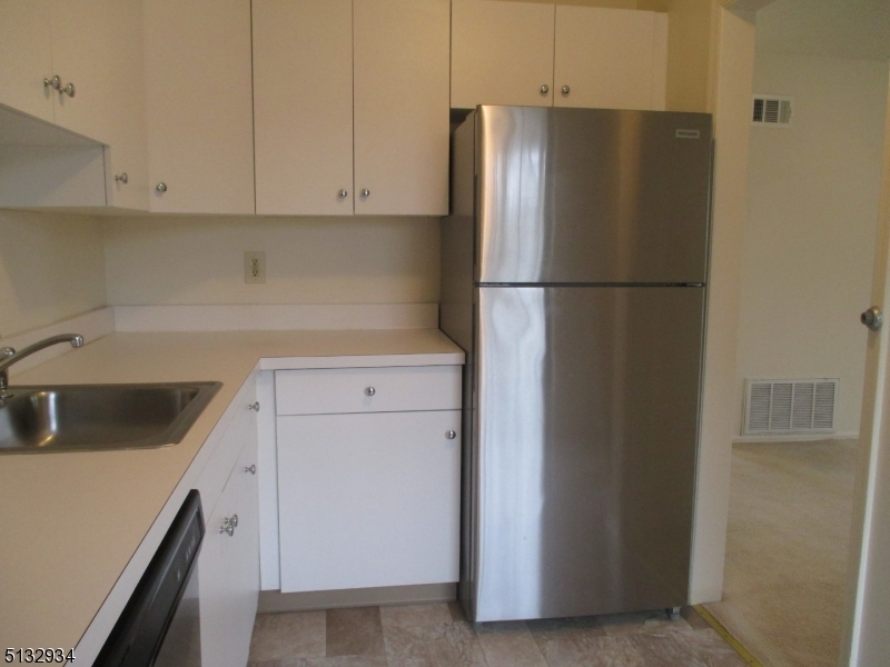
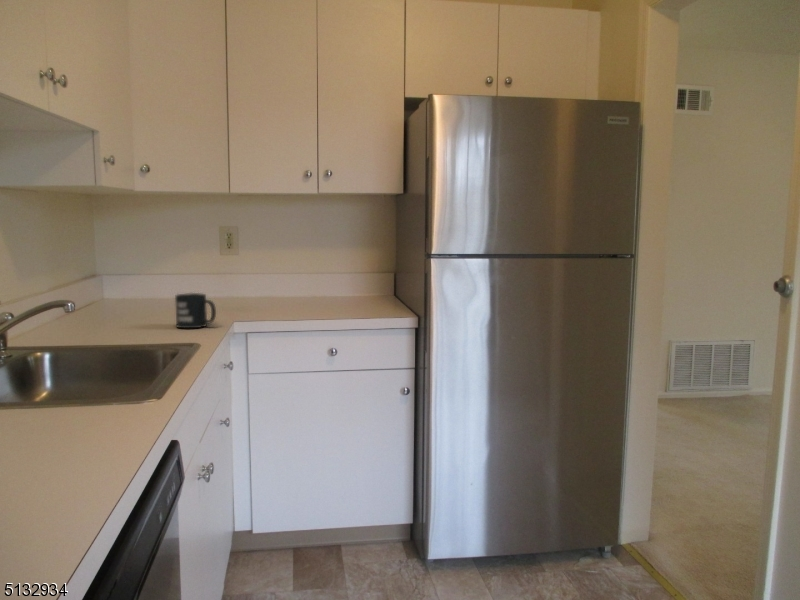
+ mug [174,292,217,329]
